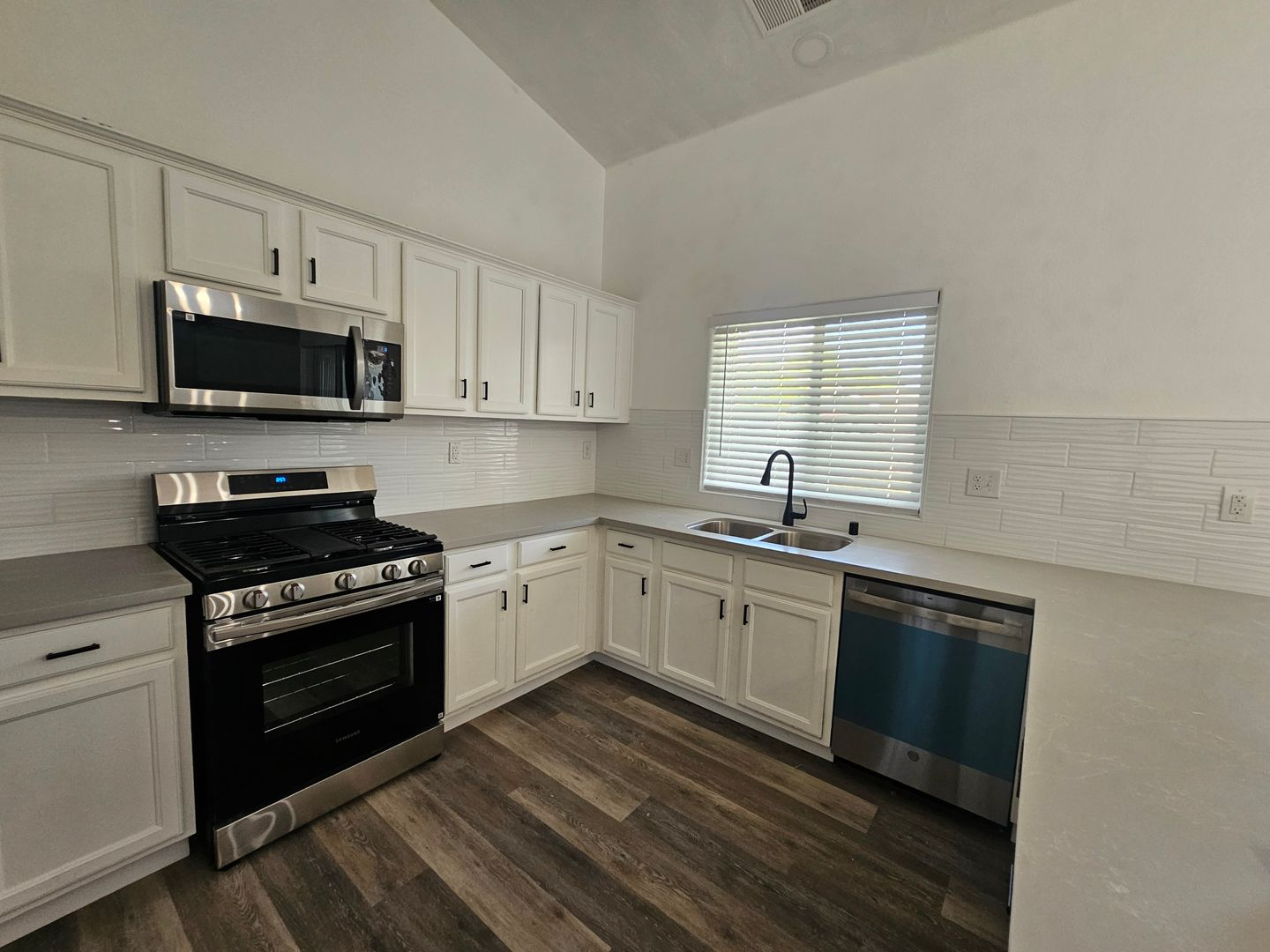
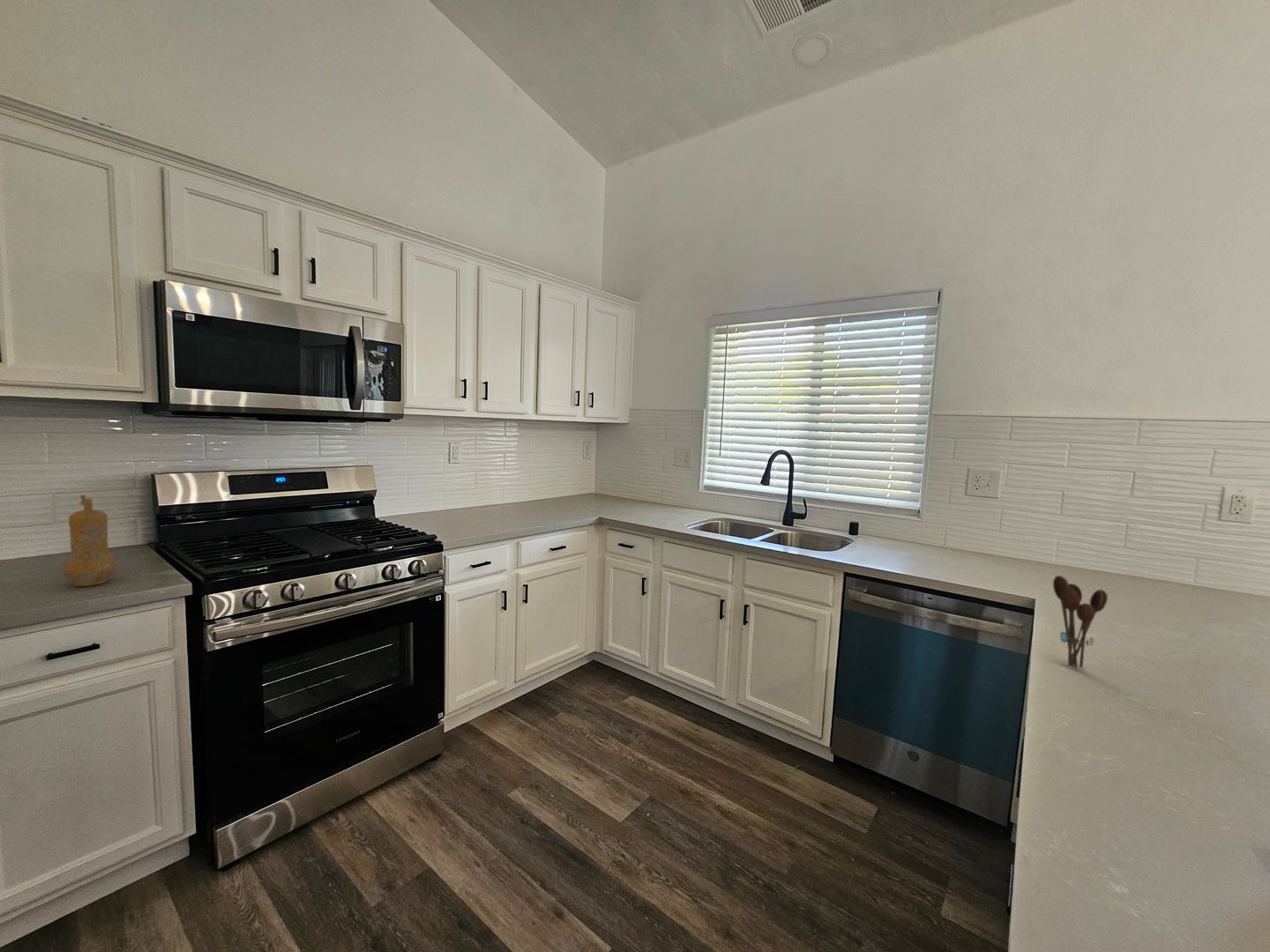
+ pepper mill [61,494,118,587]
+ utensil holder [1052,575,1109,669]
